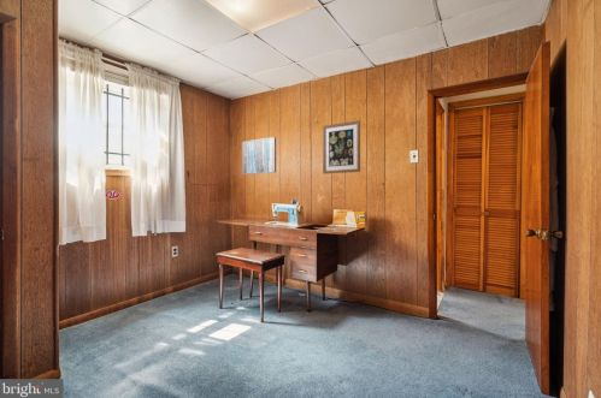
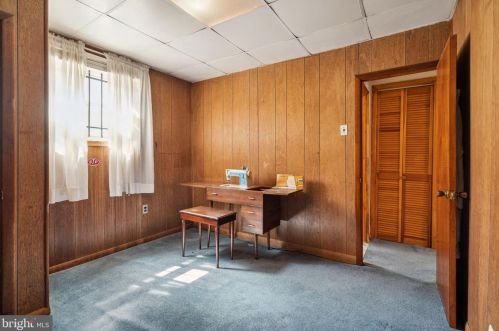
- wall art [322,119,361,174]
- wall art [241,136,277,176]
